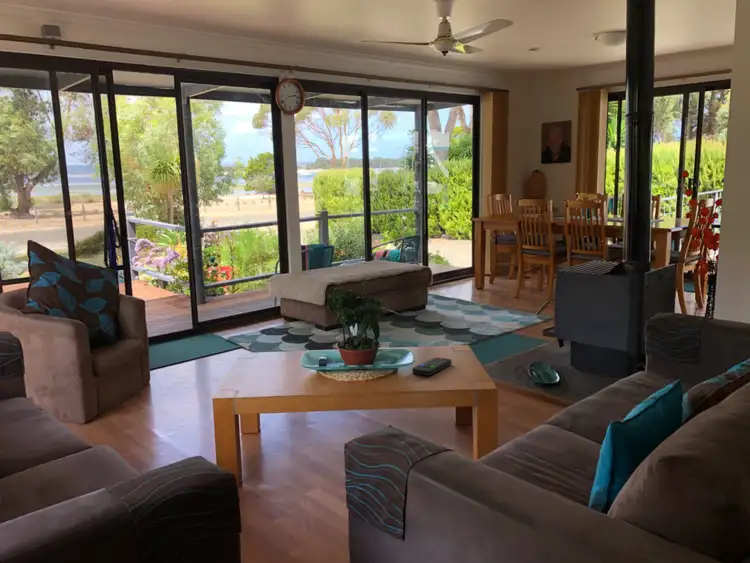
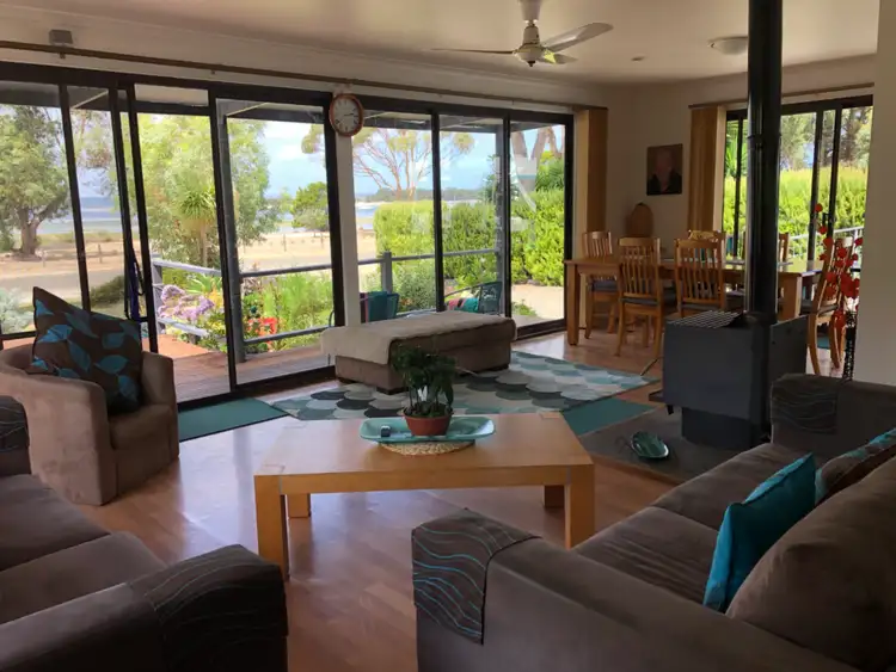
- remote control [411,356,453,377]
